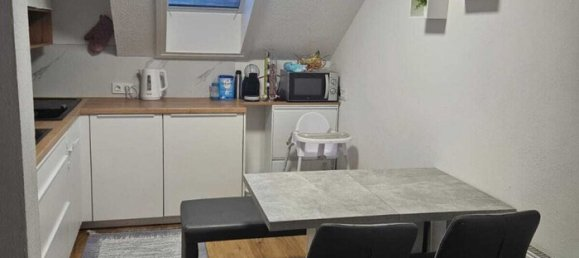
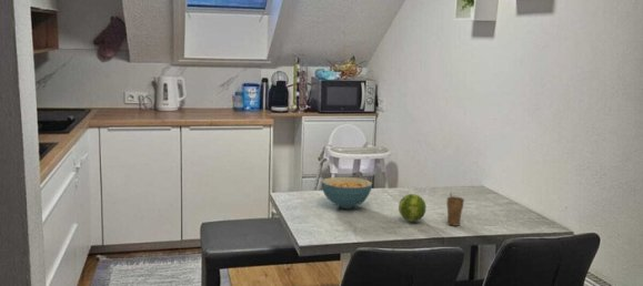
+ fruit [398,193,428,223]
+ cereal bowl [321,176,373,210]
+ cup [445,192,465,227]
